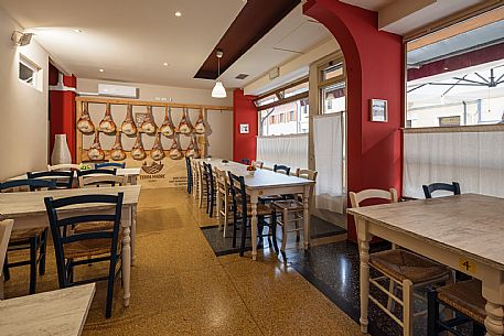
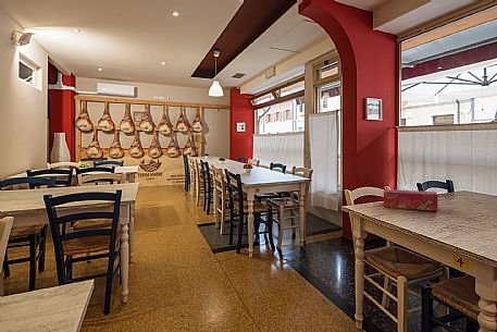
+ tissue box [383,188,438,212]
